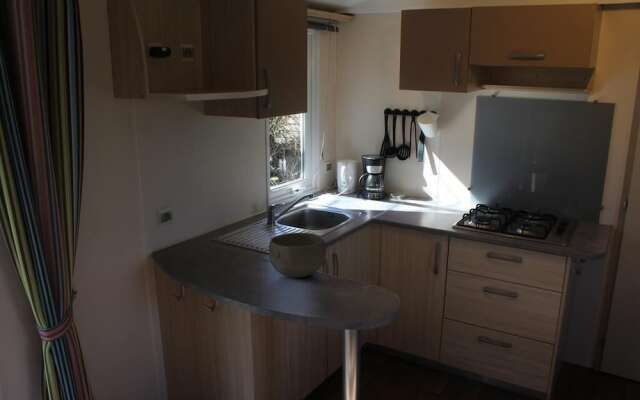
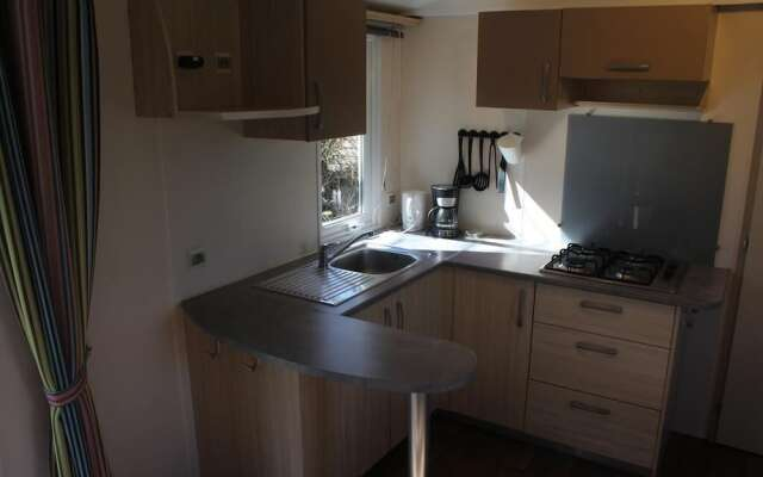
- bowl [268,232,327,279]
